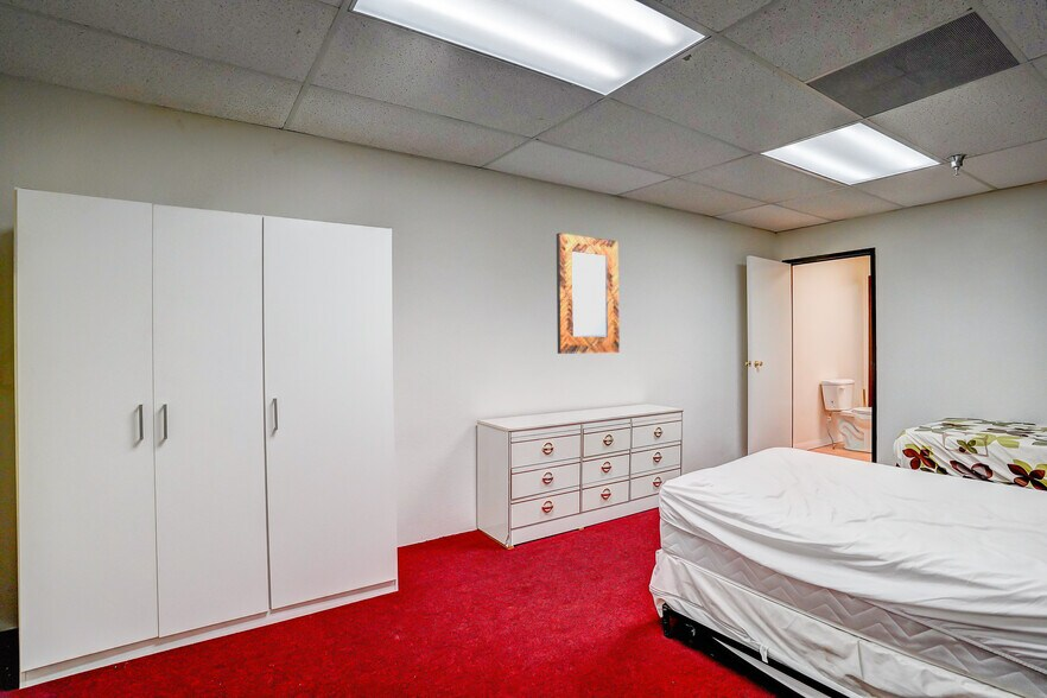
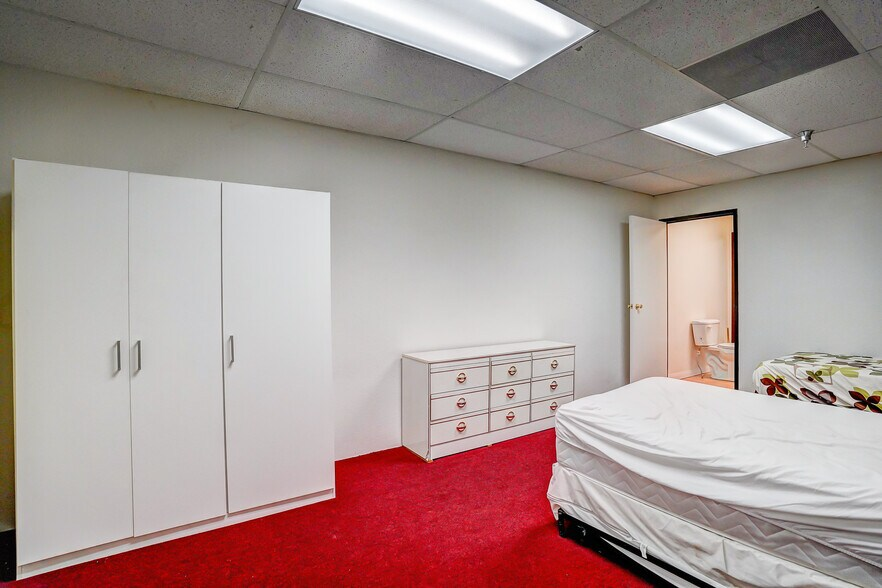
- home mirror [556,231,621,355]
